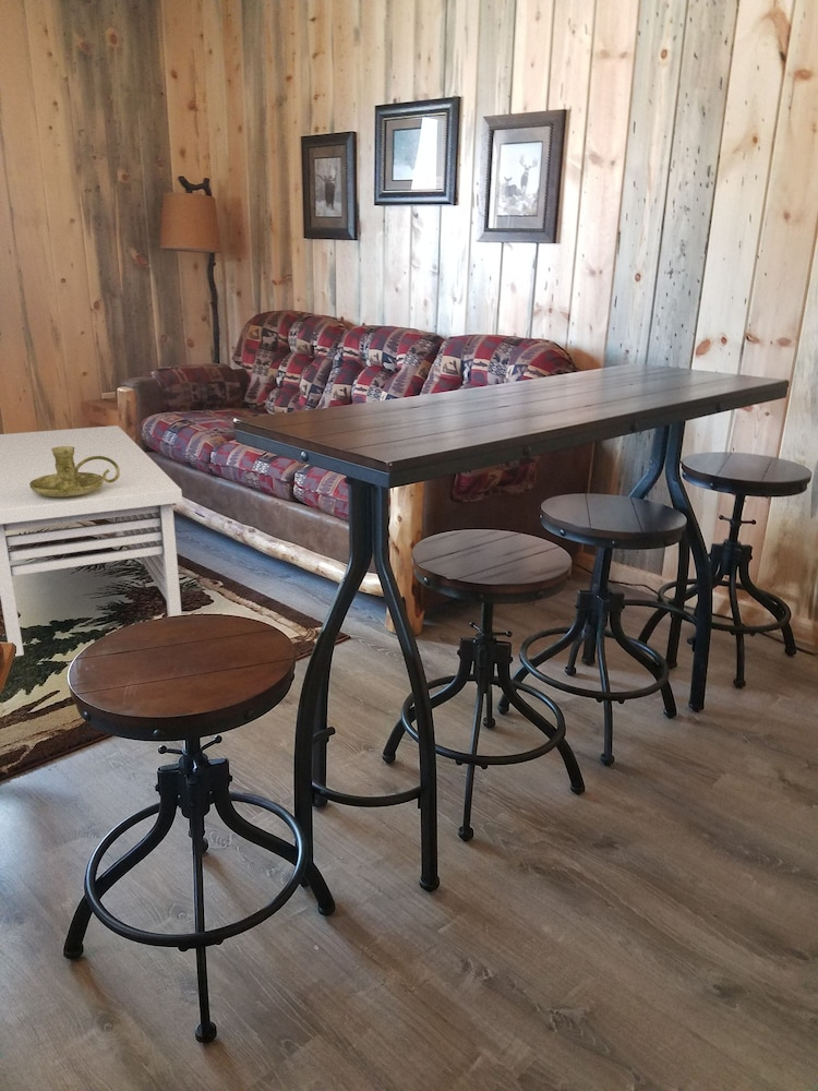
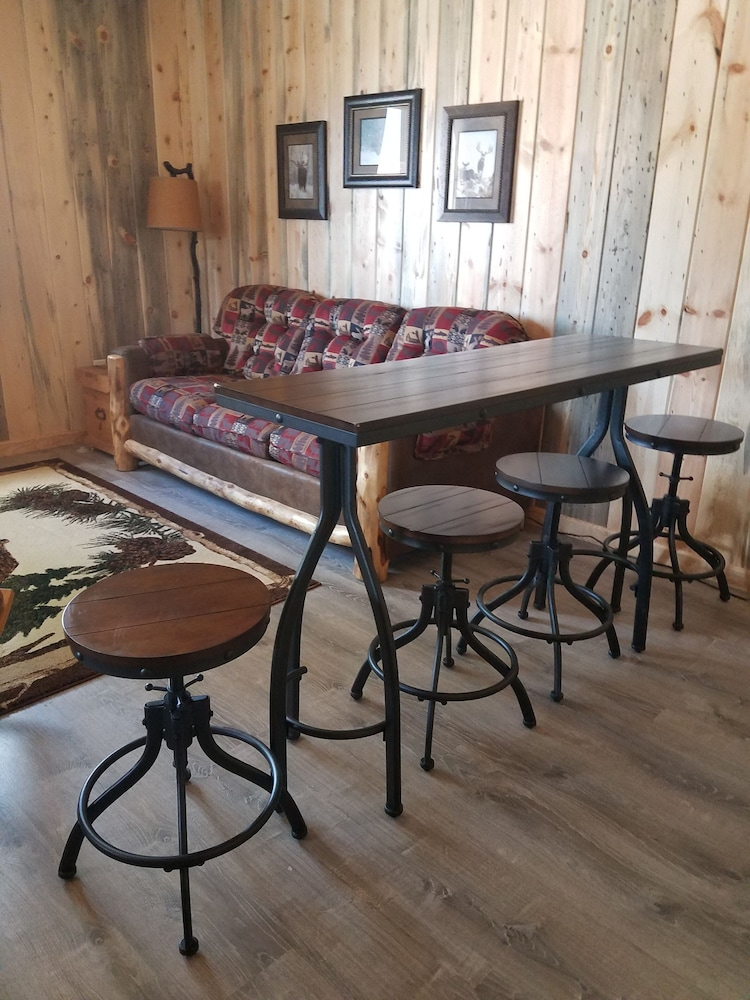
- candle holder [29,446,120,497]
- coffee table [0,424,183,658]
